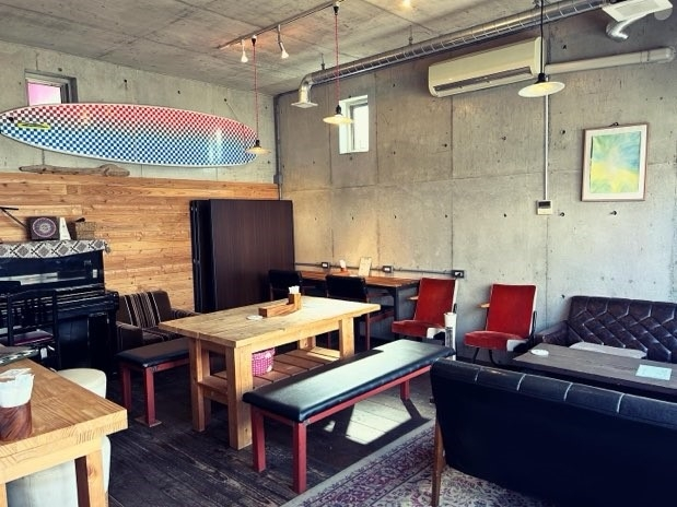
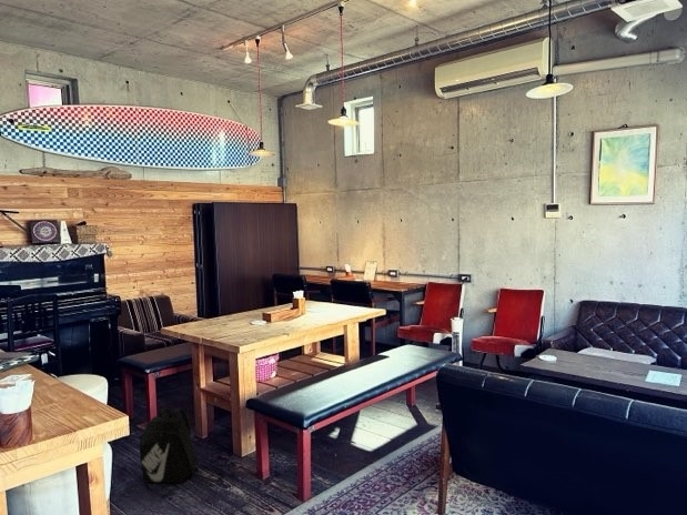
+ backpack [139,407,199,484]
